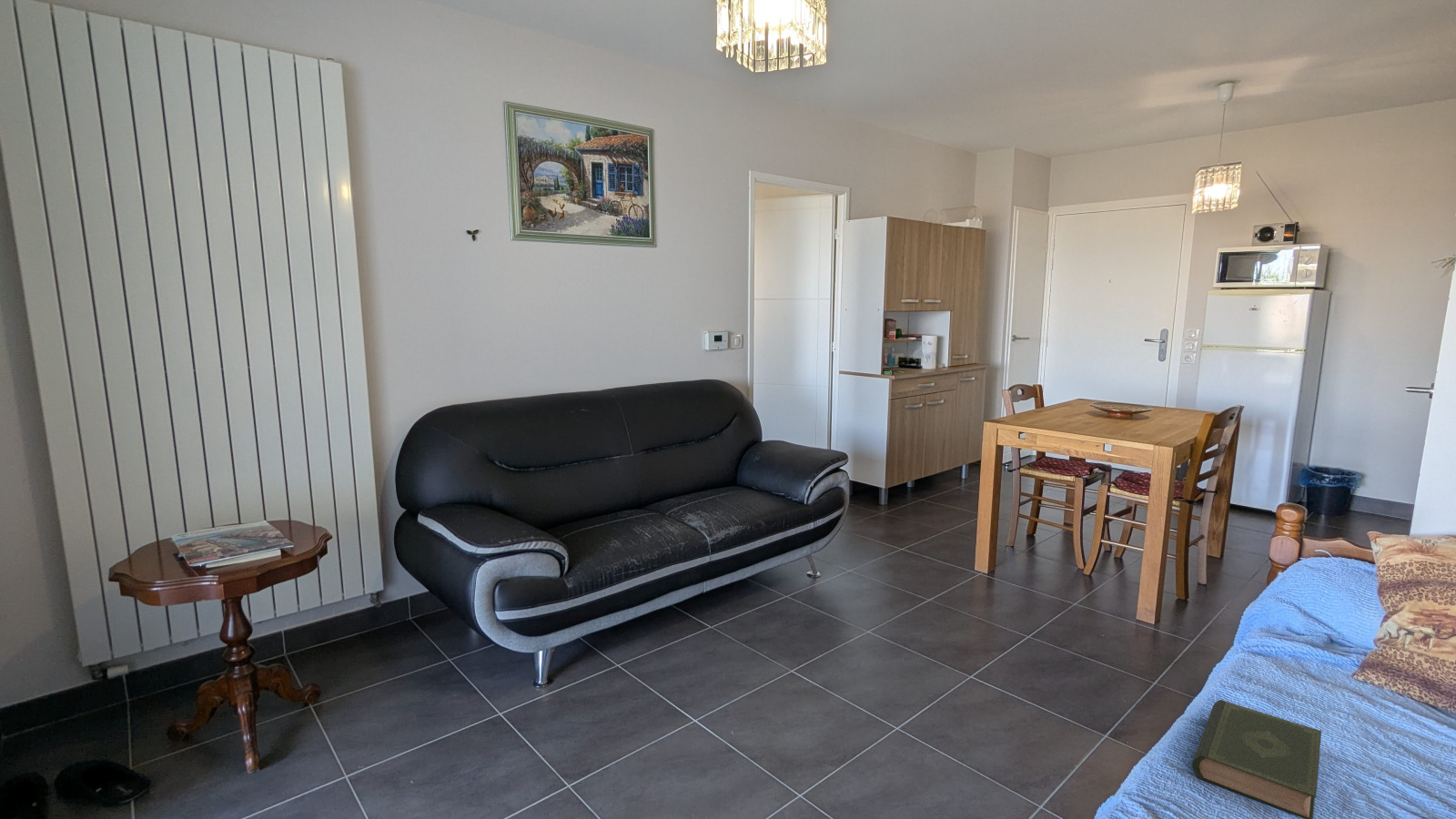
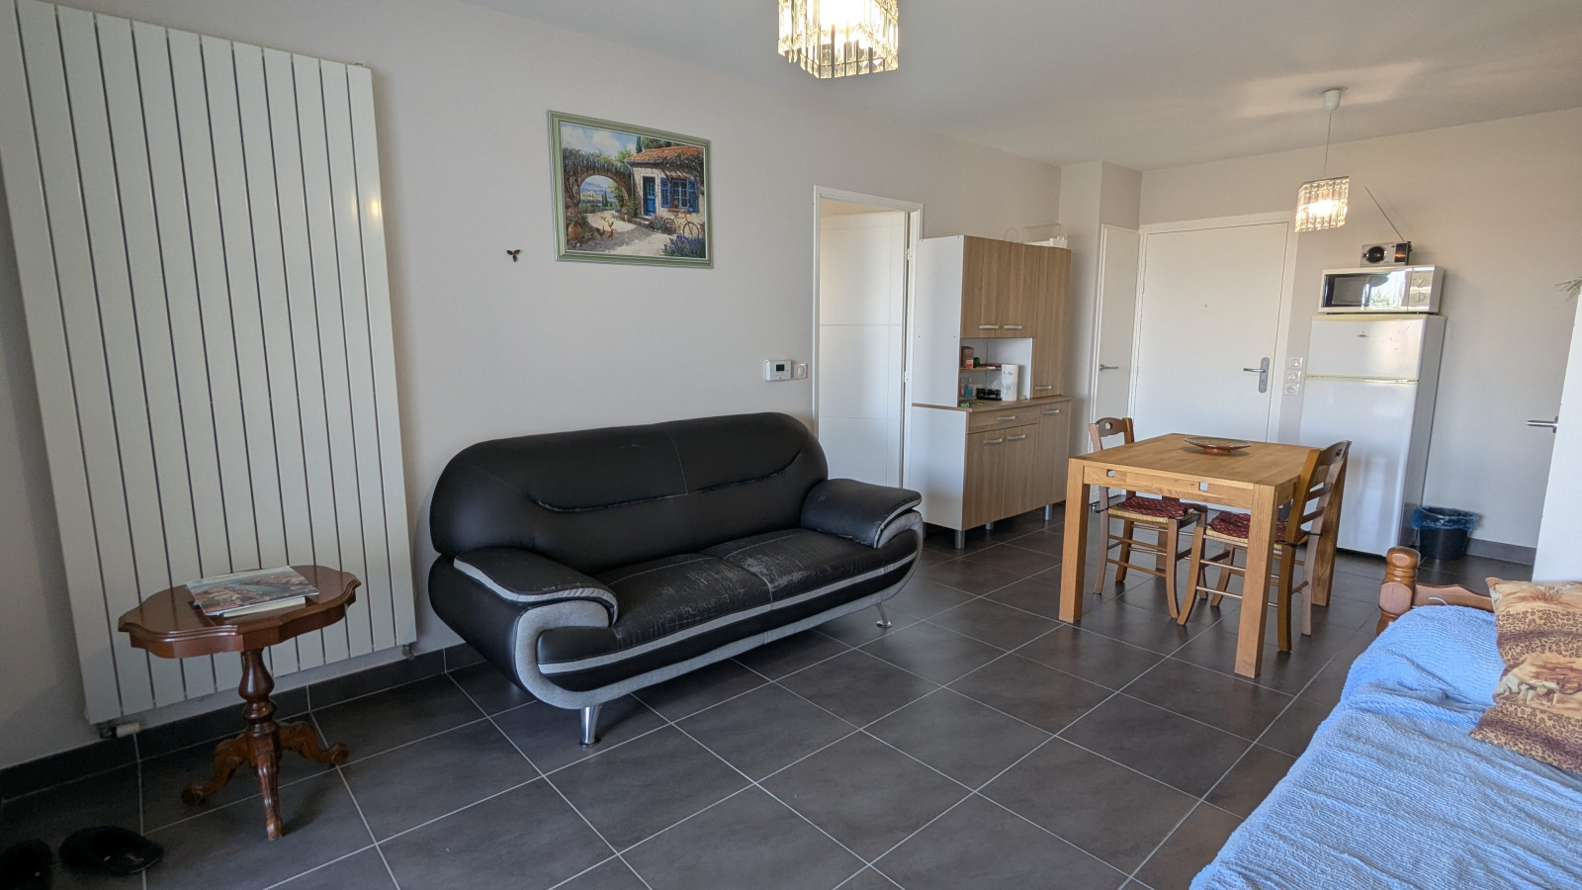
- book [1191,699,1322,819]
